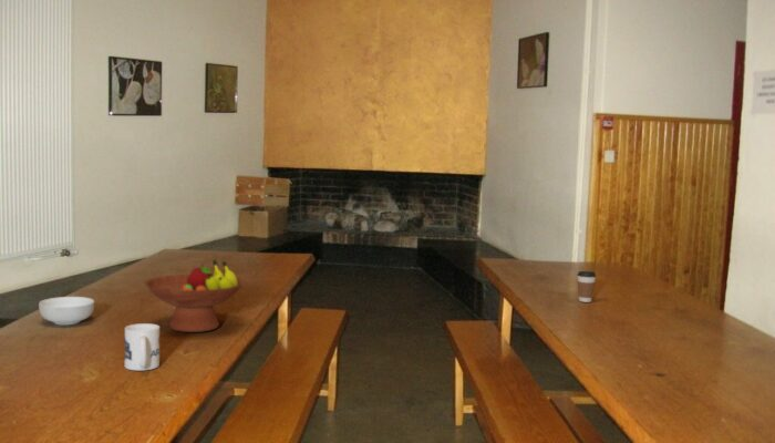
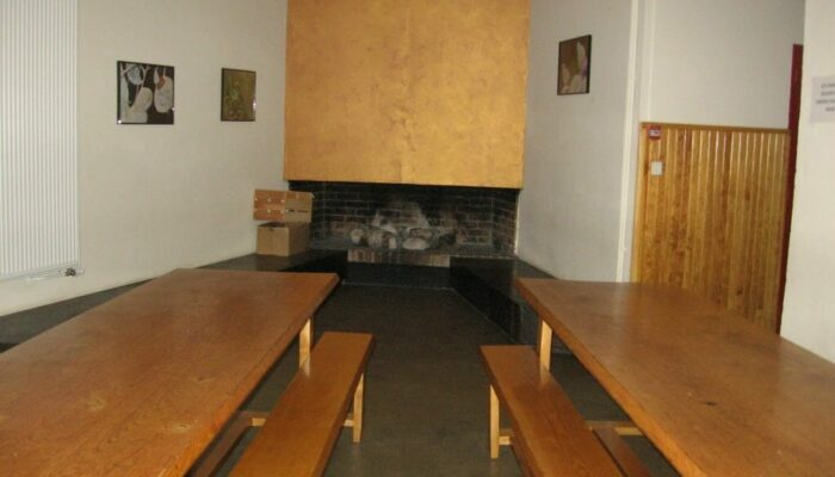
- mug [124,322,161,371]
- cereal bowl [38,296,95,326]
- coffee cup [576,270,597,303]
- fruit bowl [143,259,246,333]
